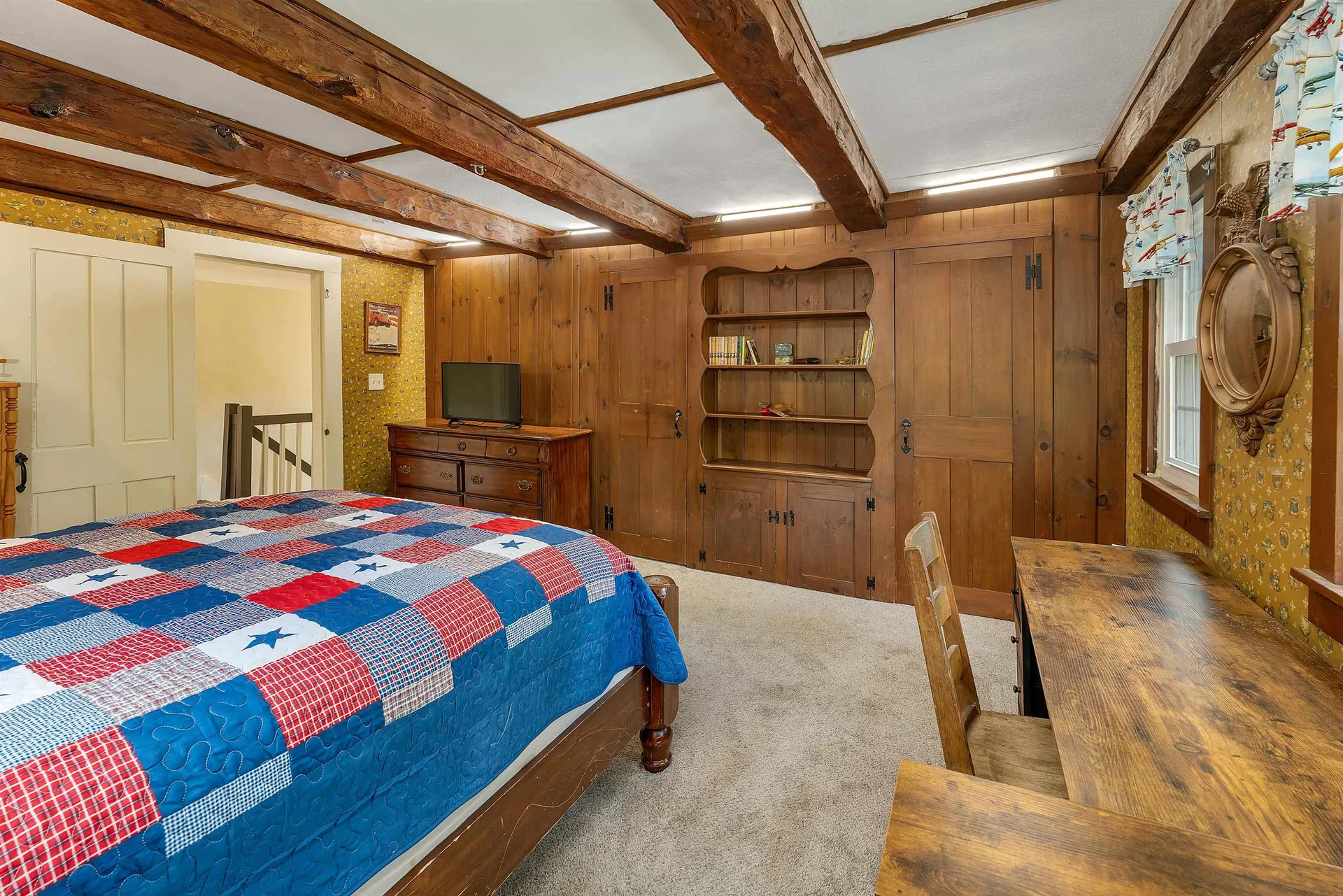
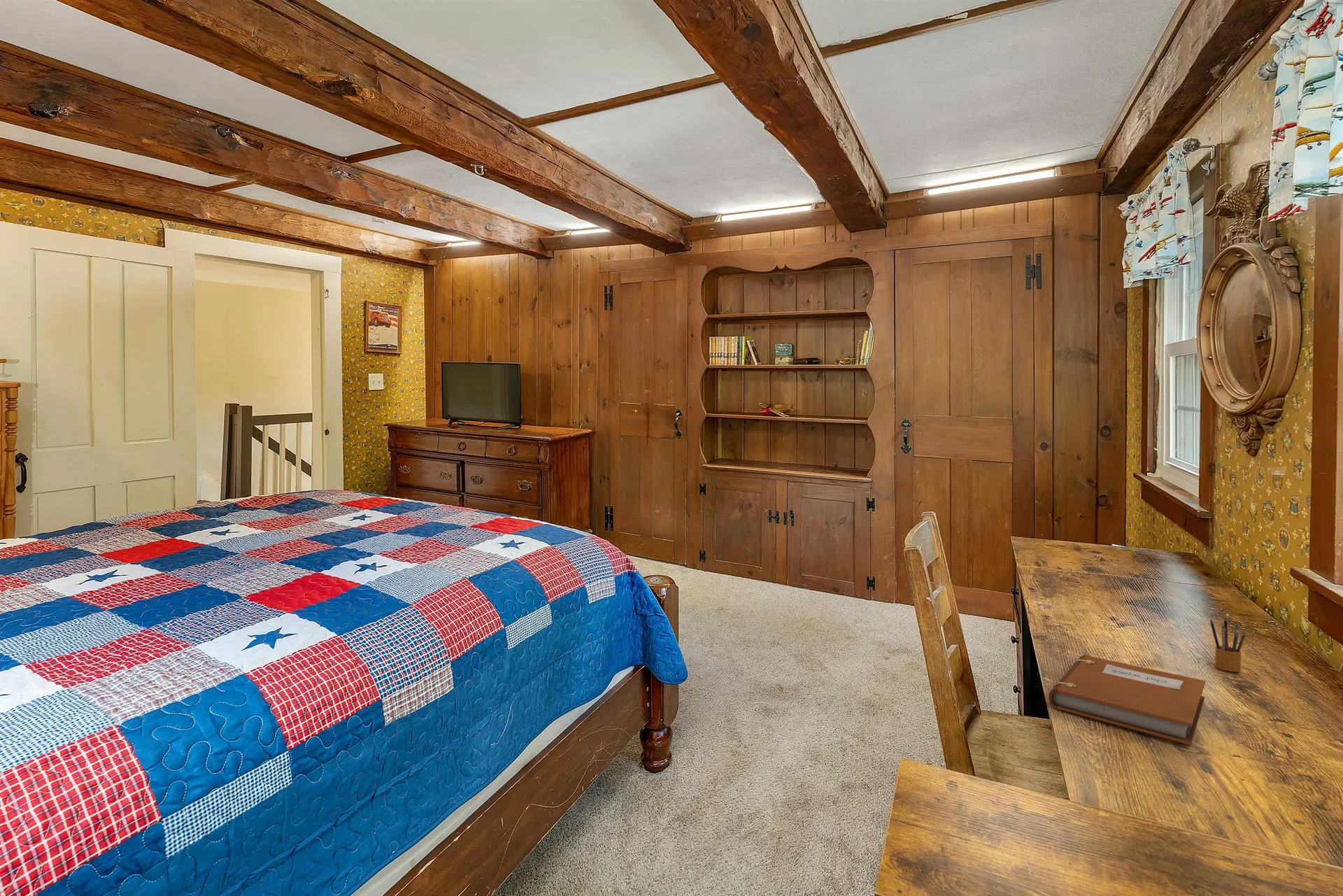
+ pencil box [1209,617,1246,673]
+ notebook [1049,655,1206,746]
